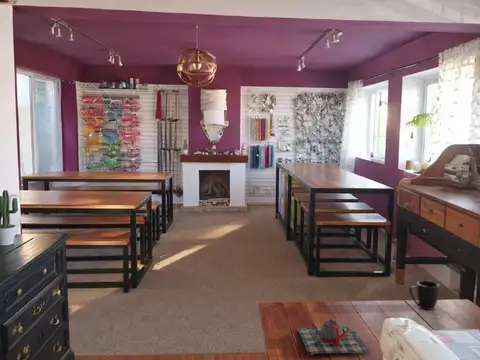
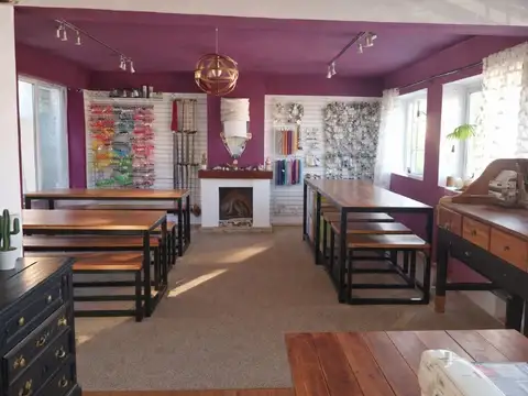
- teapot [297,317,371,356]
- mug [408,280,440,311]
